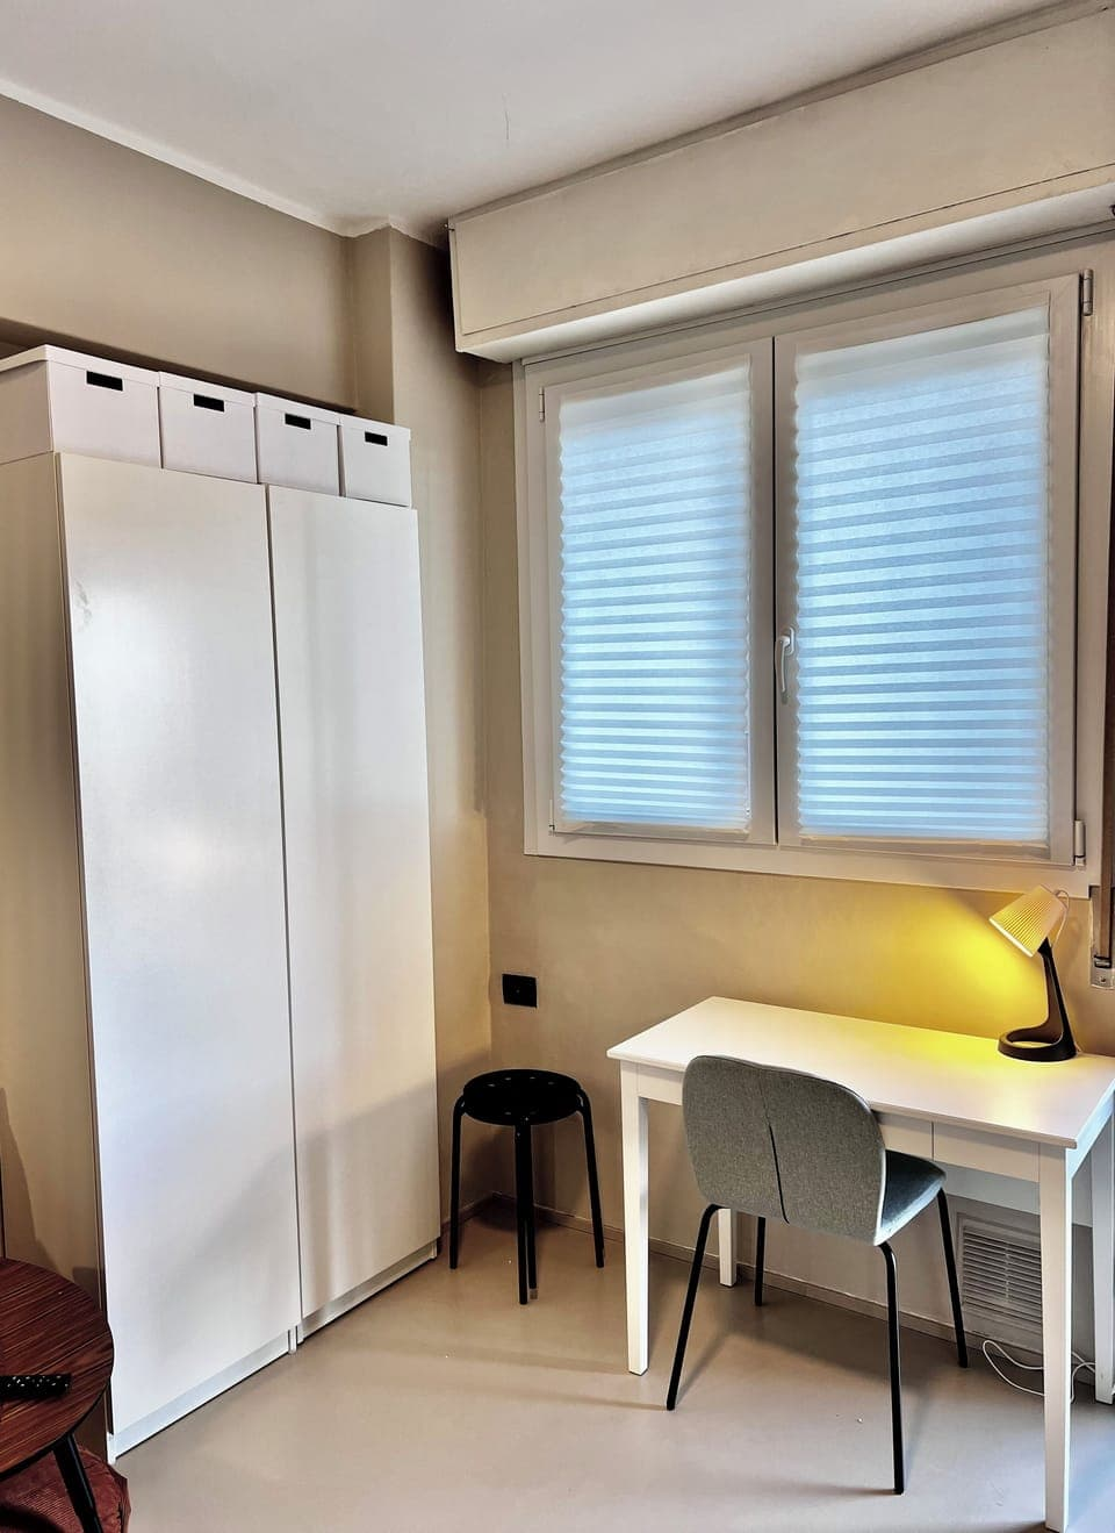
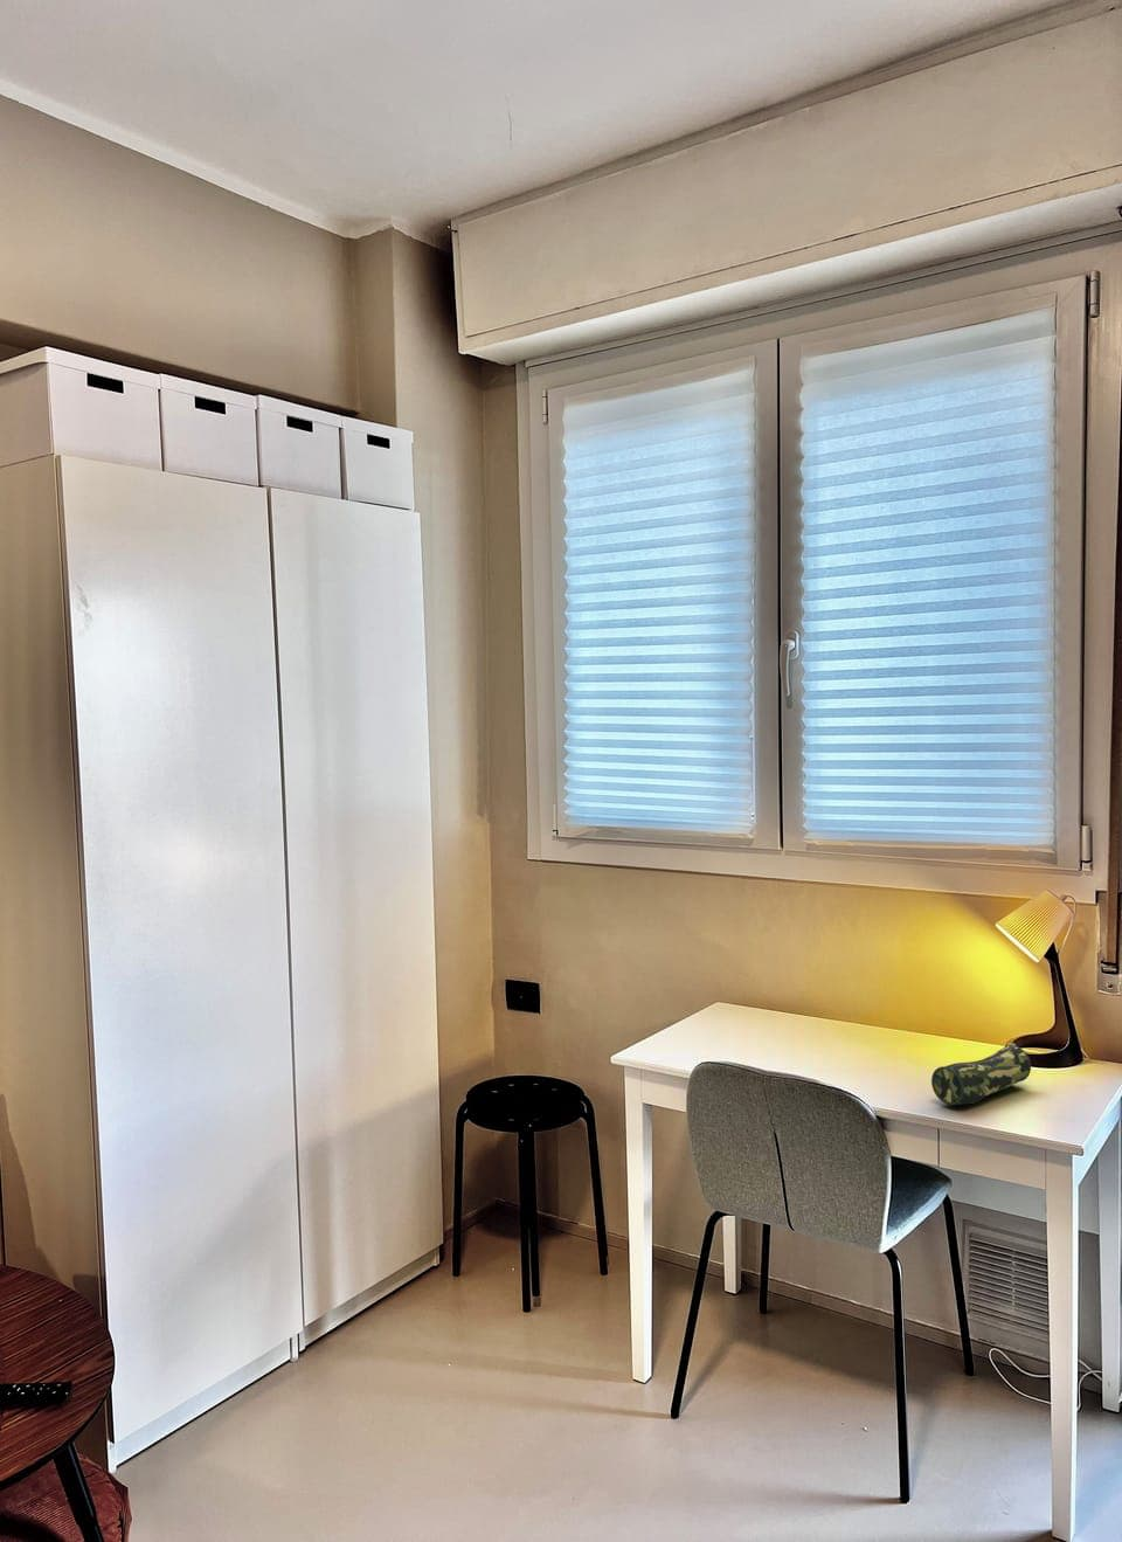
+ pencil case [930,1042,1032,1106]
